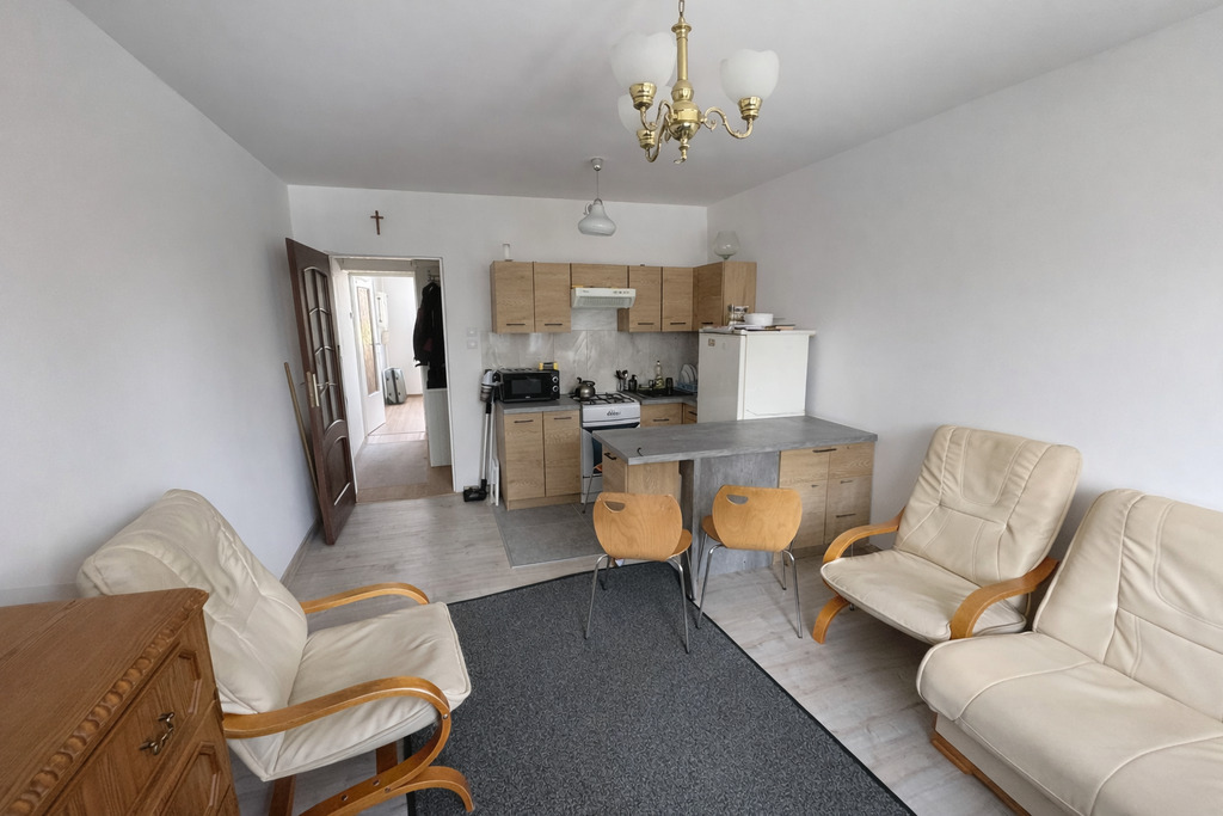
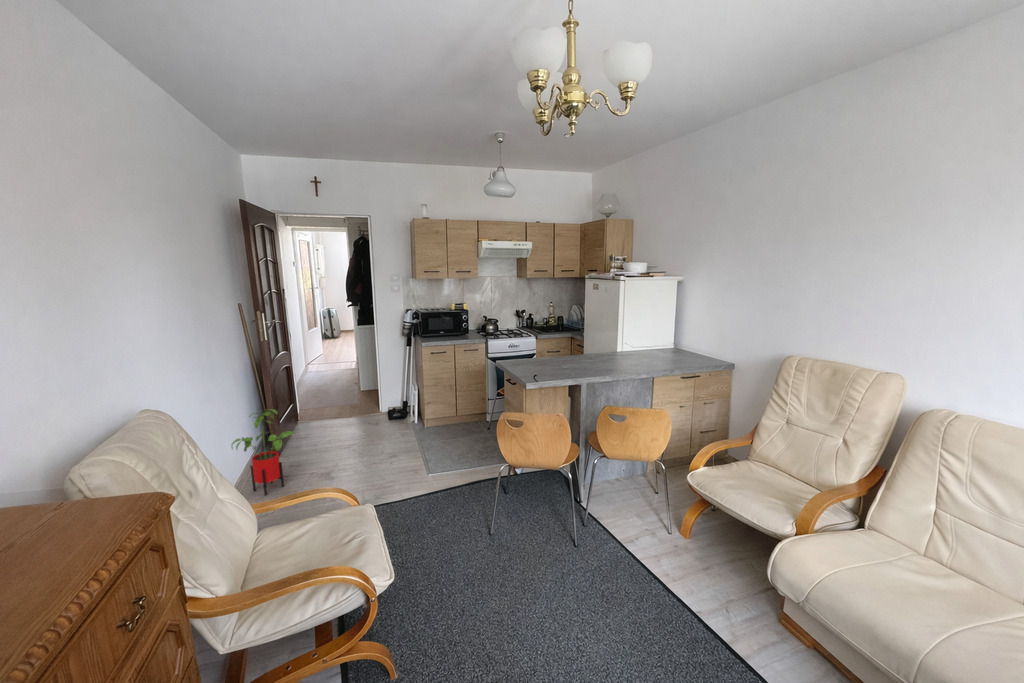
+ house plant [230,408,297,496]
